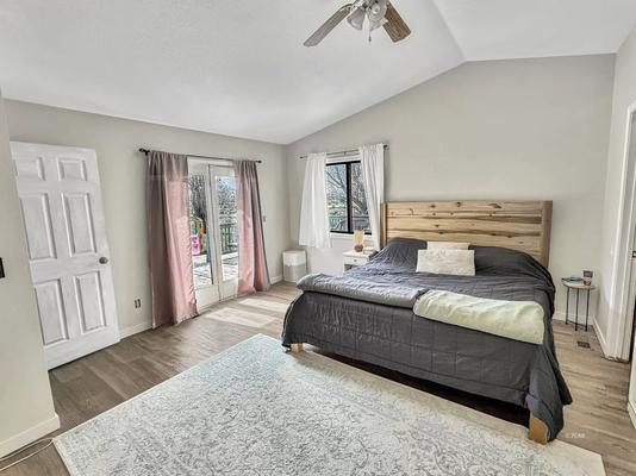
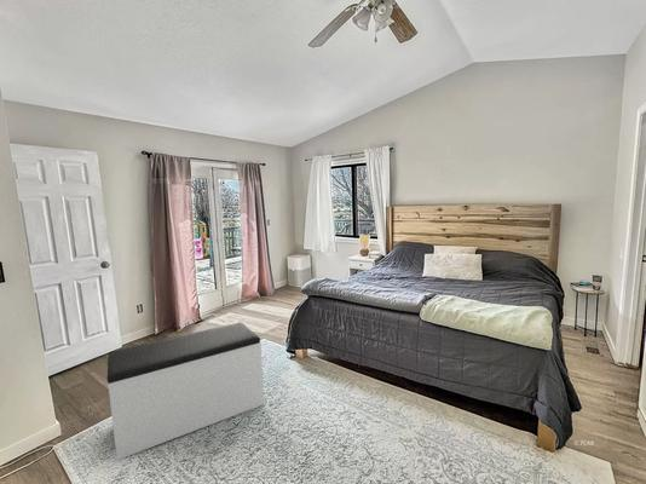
+ bench [106,321,266,461]
